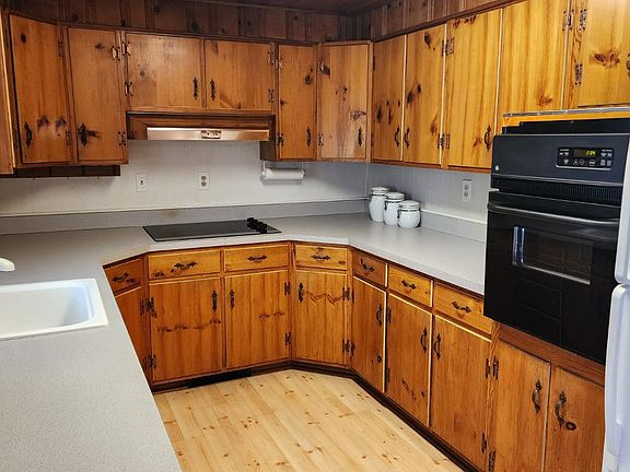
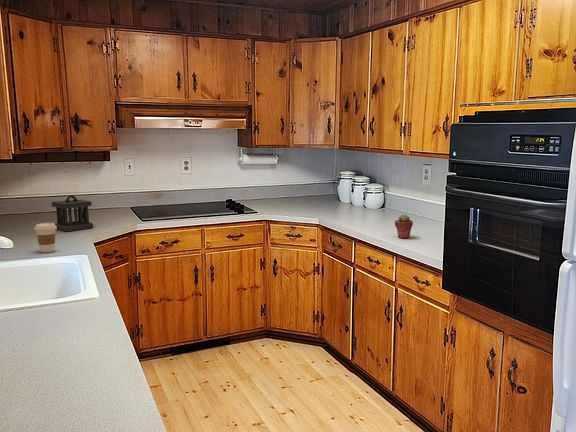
+ utensil holder [51,194,94,232]
+ potted succulent [394,214,414,239]
+ coffee cup [33,222,57,253]
